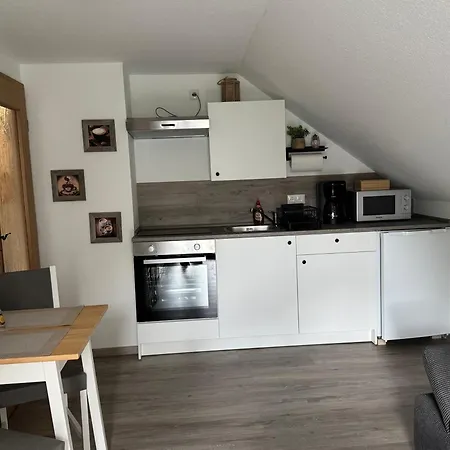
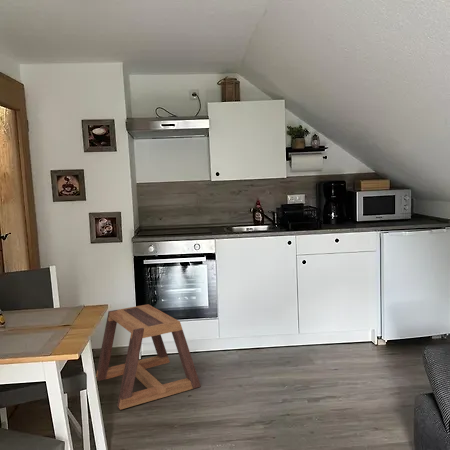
+ stool [95,303,202,411]
